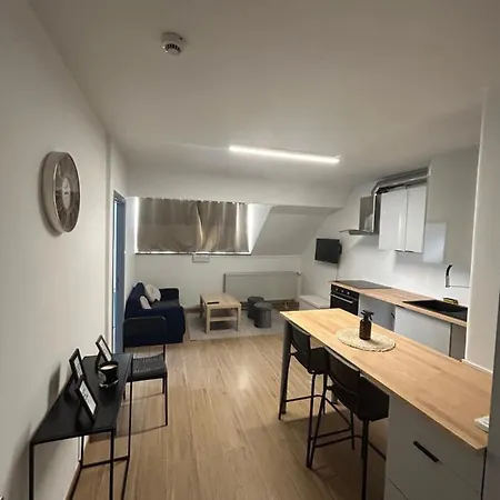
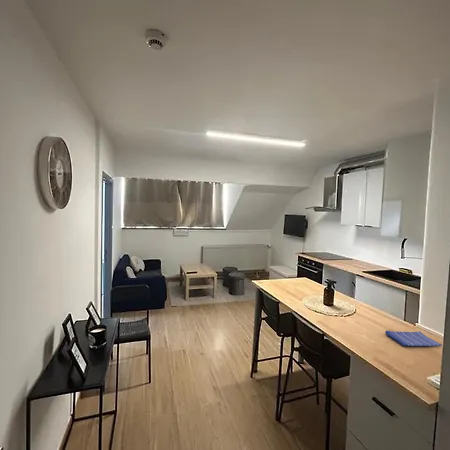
+ dish towel [384,329,443,347]
